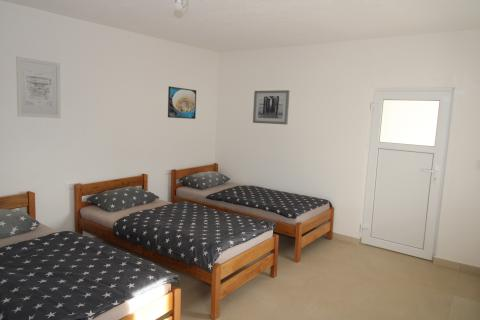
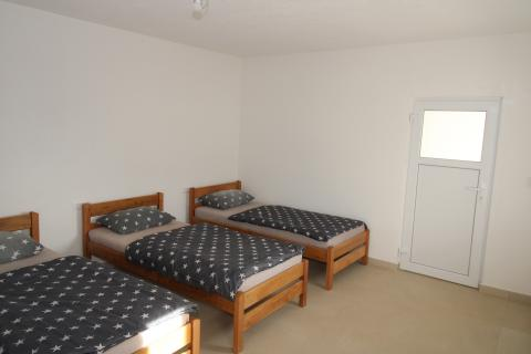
- wall art [252,89,290,125]
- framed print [167,85,197,120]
- wall art [15,56,61,119]
